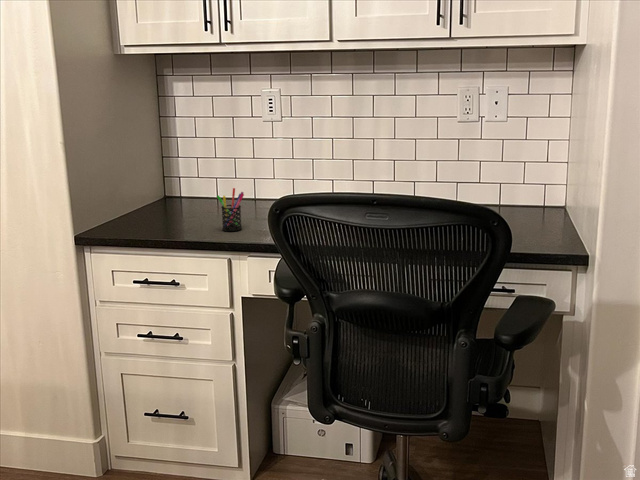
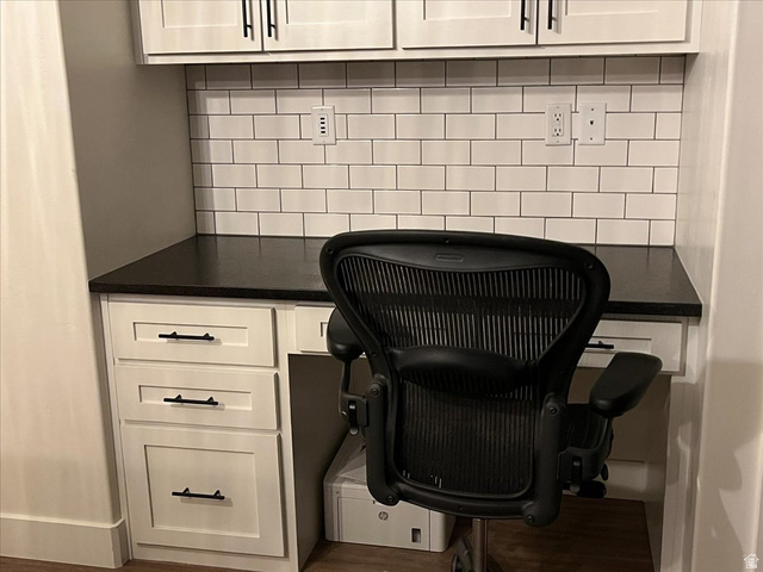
- pen holder [216,187,245,232]
